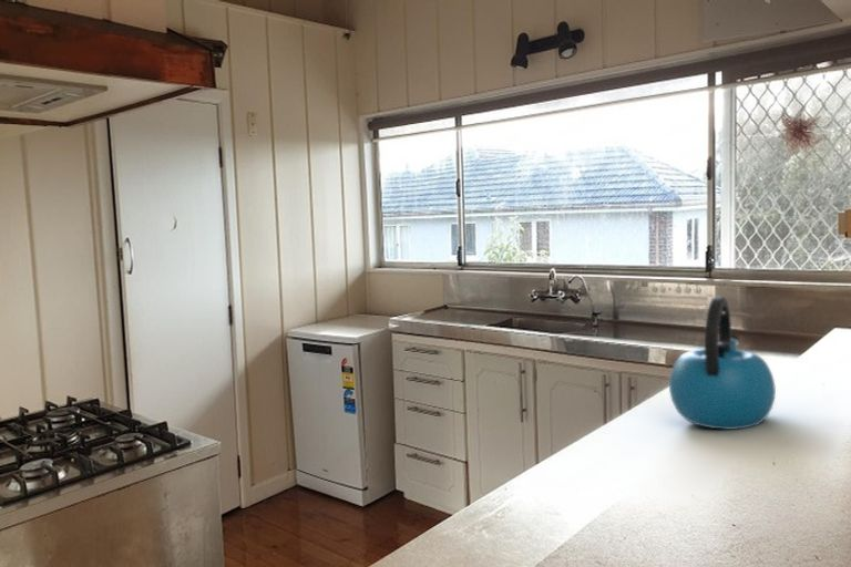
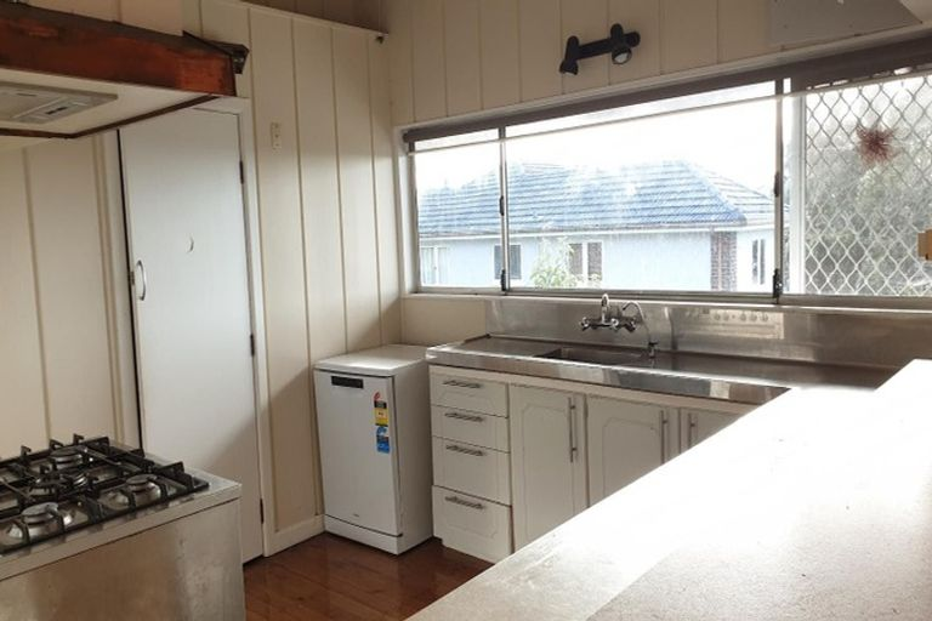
- kettle [668,296,777,431]
